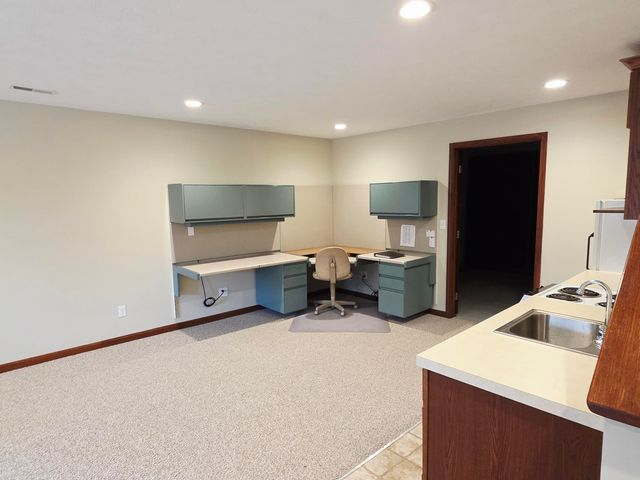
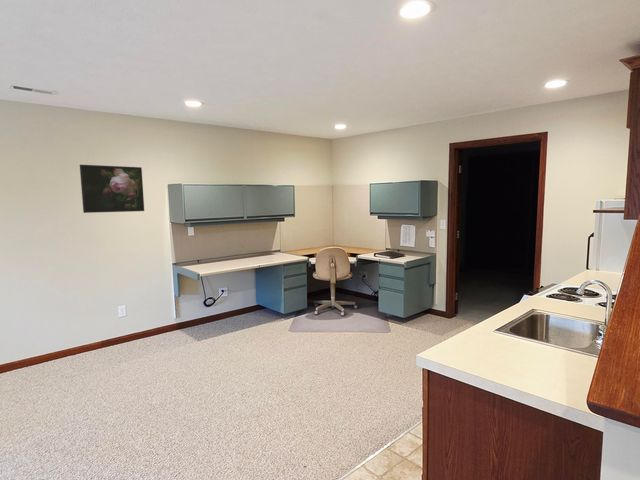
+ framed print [79,164,145,214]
